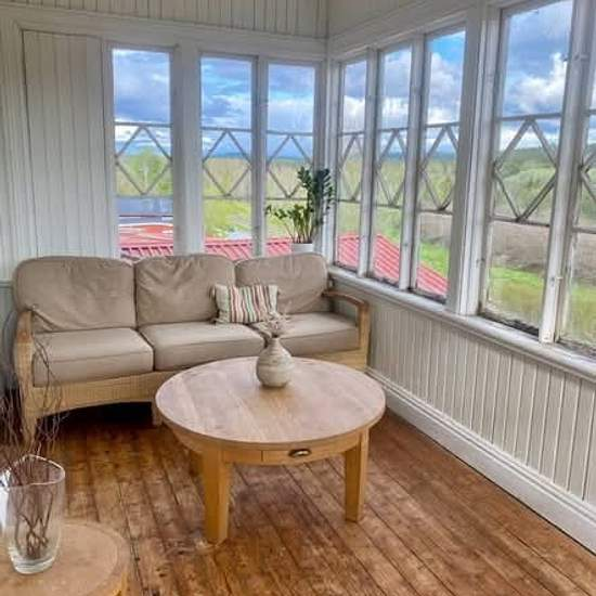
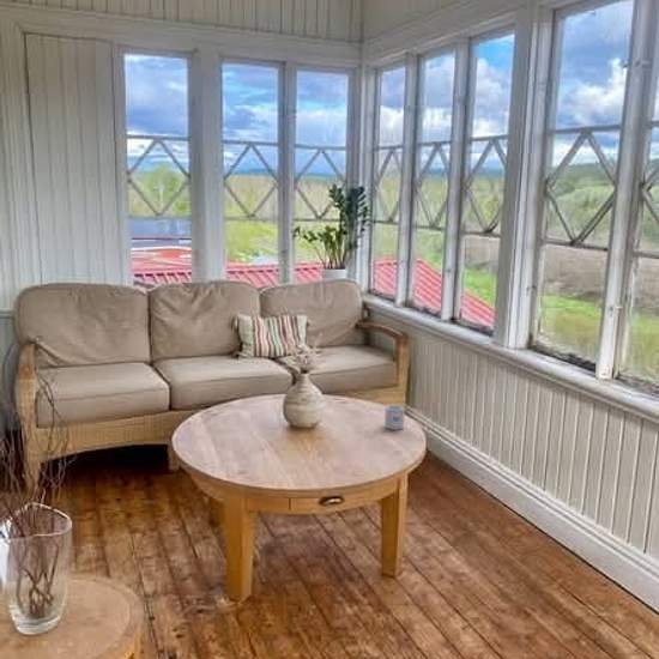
+ cup [383,404,406,431]
